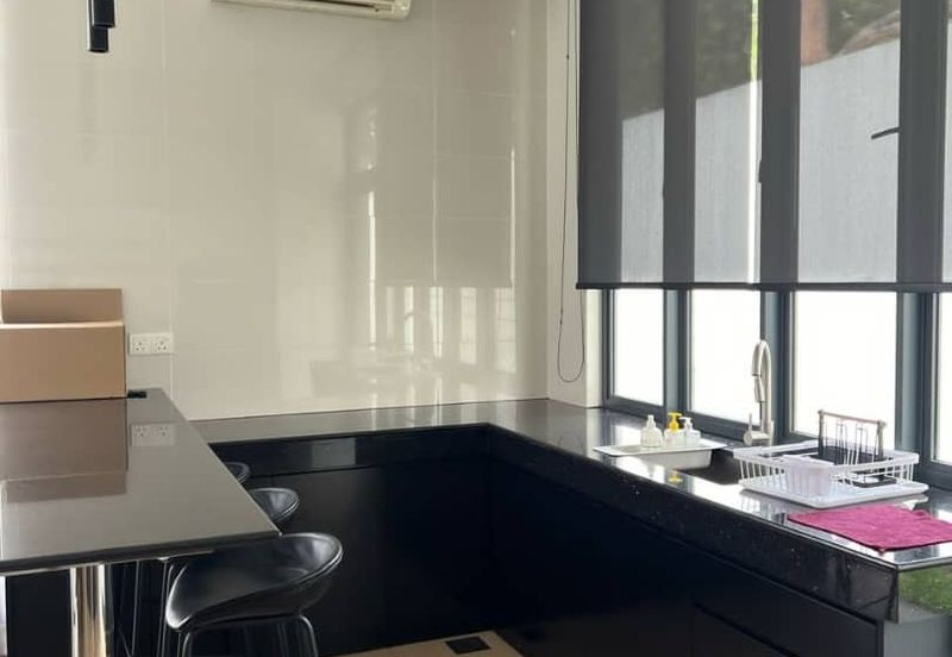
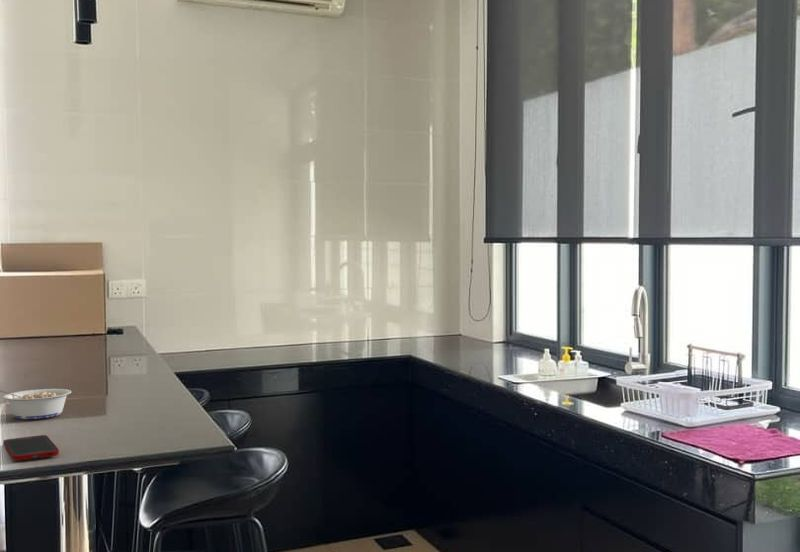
+ legume [0,388,72,420]
+ cell phone [2,434,60,462]
